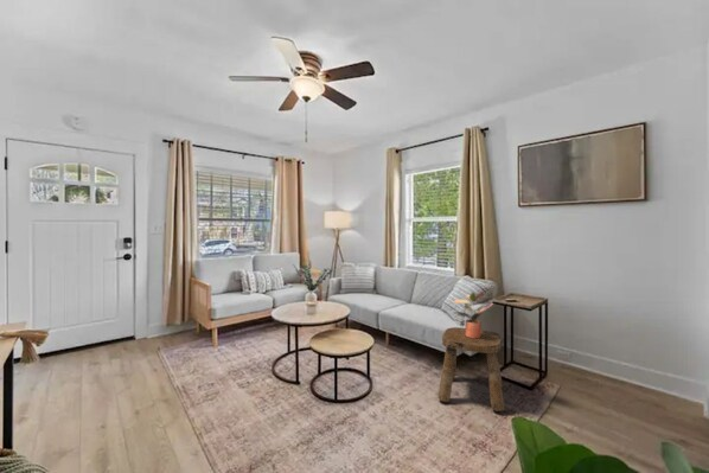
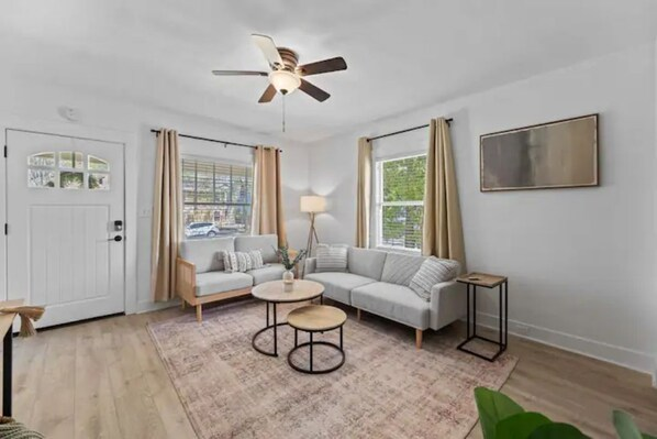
- stool [436,326,505,413]
- potted plant [452,290,494,339]
